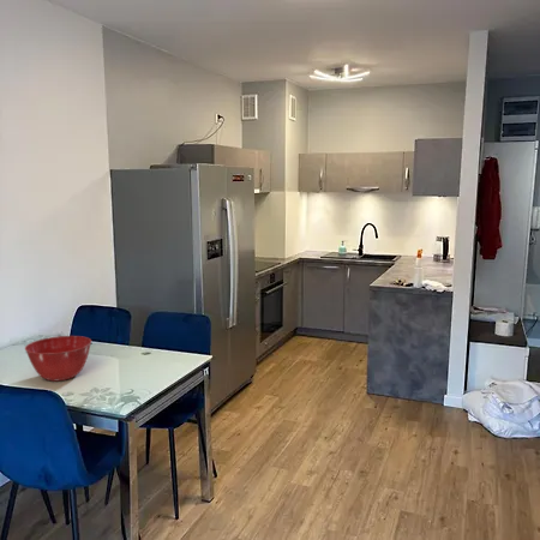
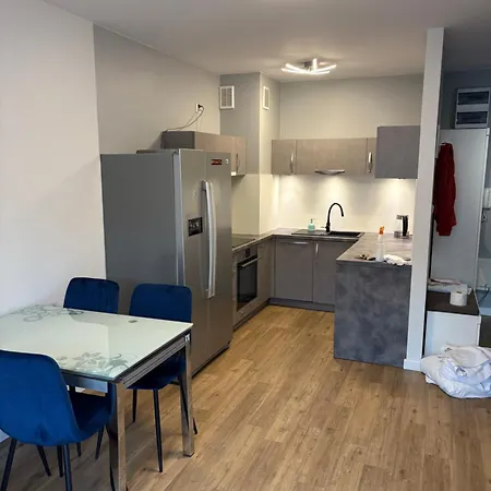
- mixing bowl [24,335,92,382]
